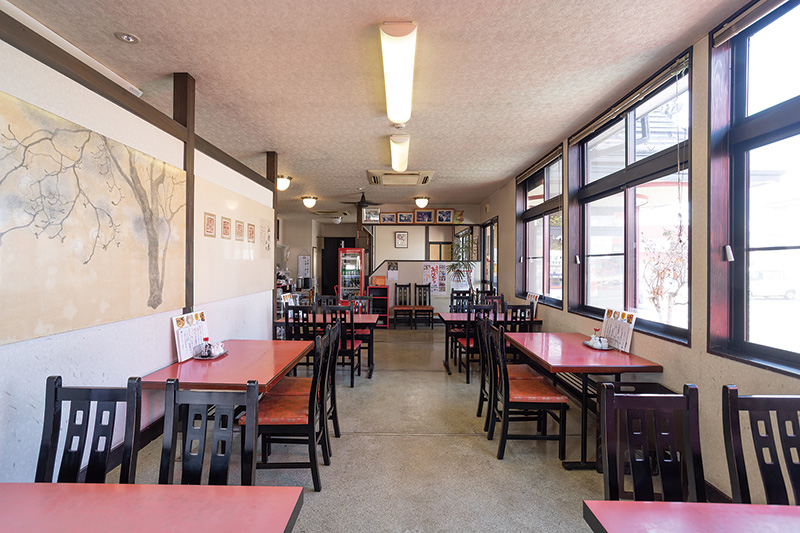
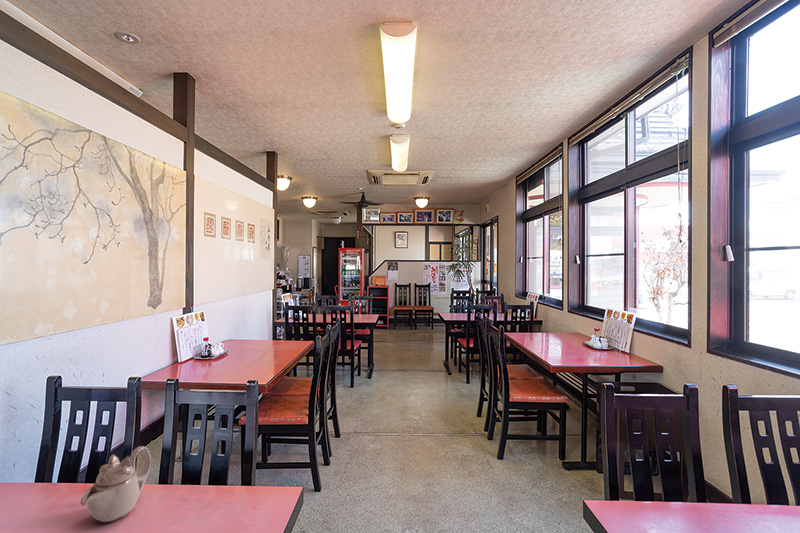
+ teapot [80,445,152,523]
